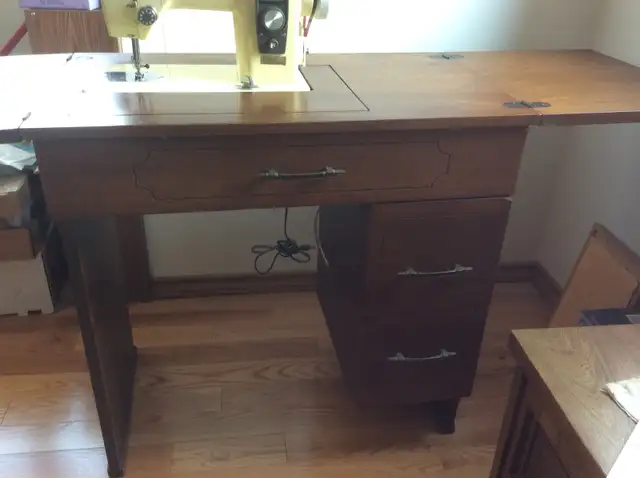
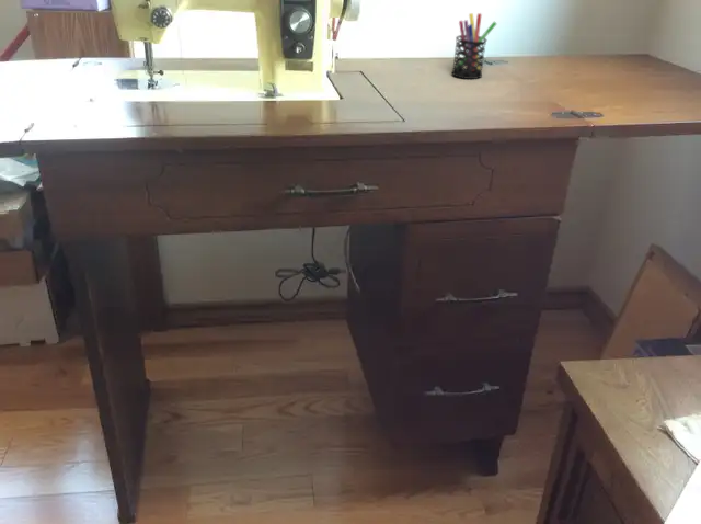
+ pen holder [451,12,498,80]
